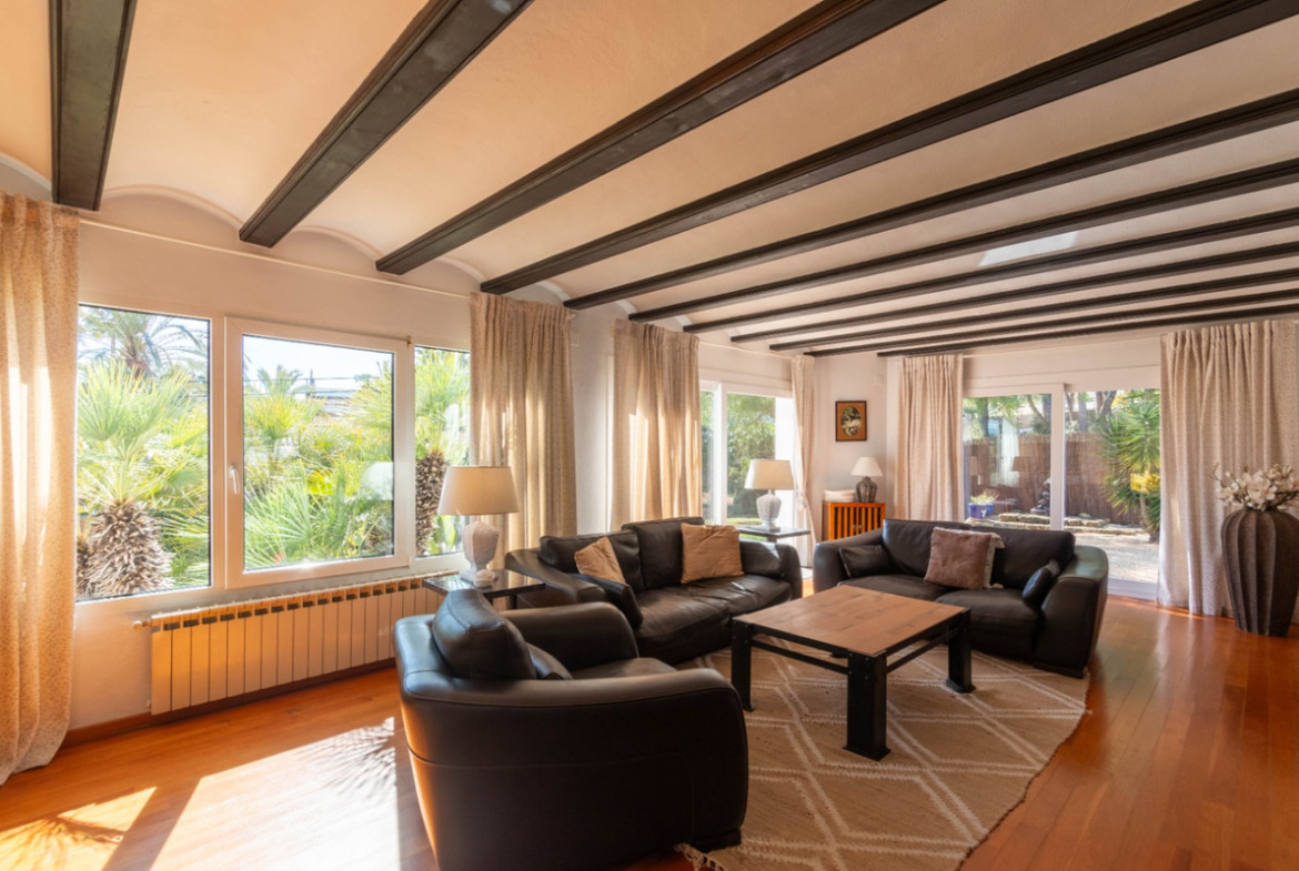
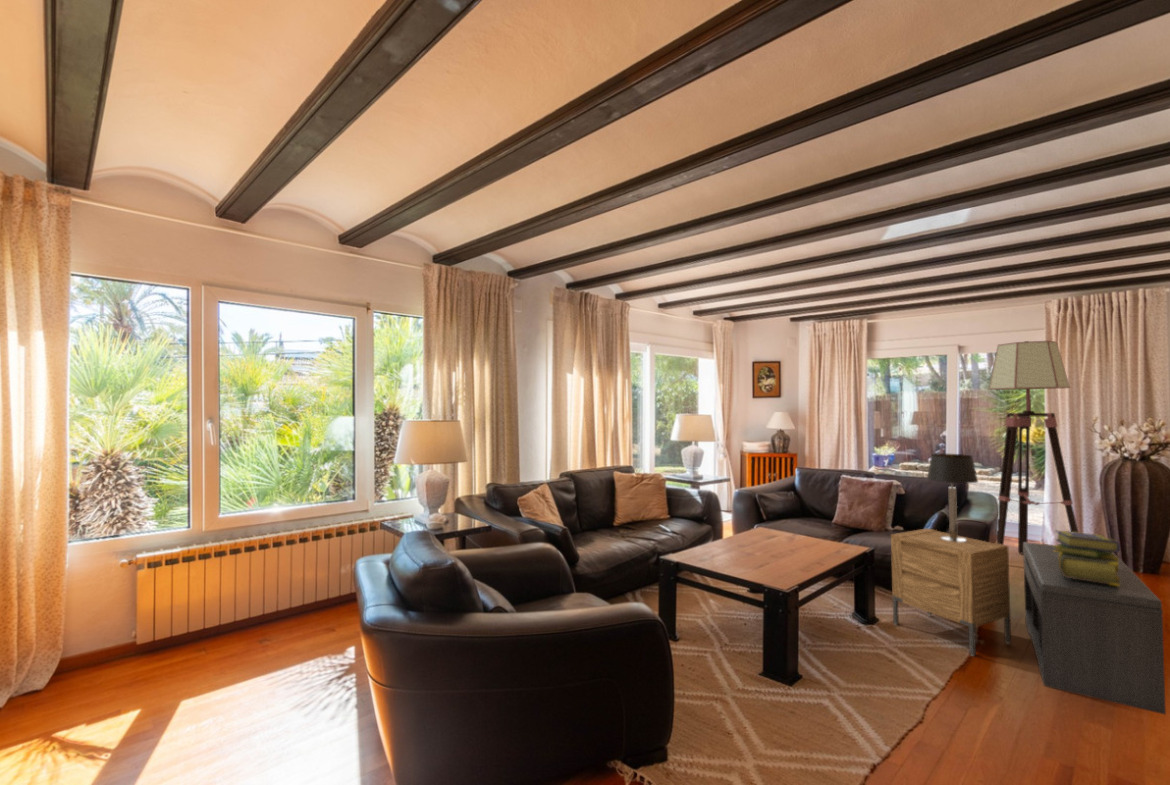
+ bench [1022,542,1167,716]
+ nightstand [890,527,1012,657]
+ stack of books [1052,529,1121,586]
+ floor lamp [987,340,1079,555]
+ table lamp [926,453,979,542]
